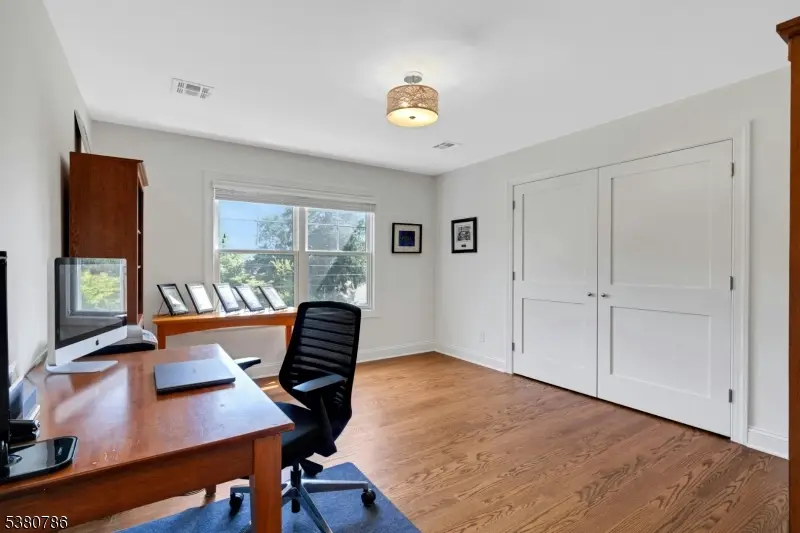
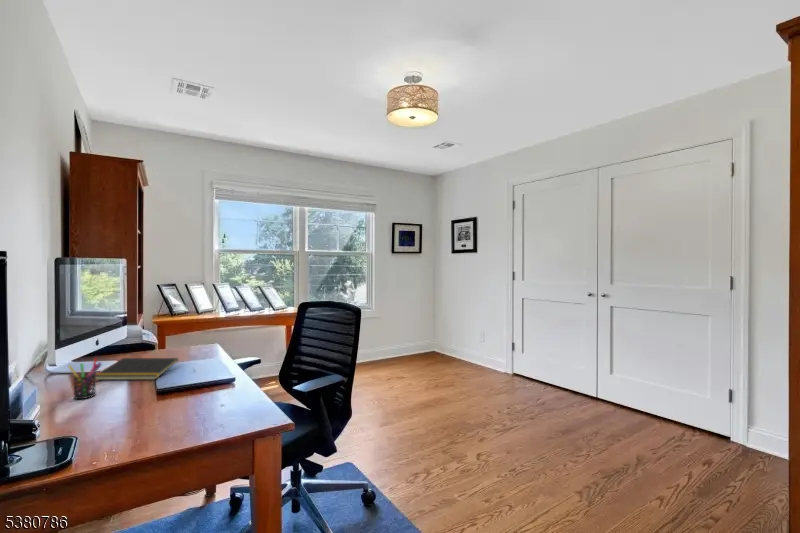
+ notepad [95,357,179,381]
+ pen holder [67,357,103,400]
